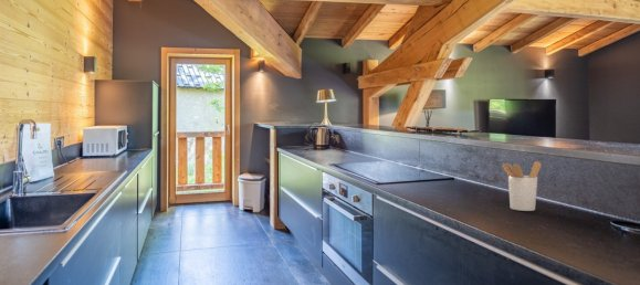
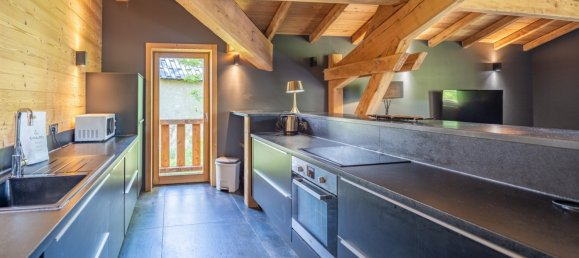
- utensil holder [502,160,543,212]
